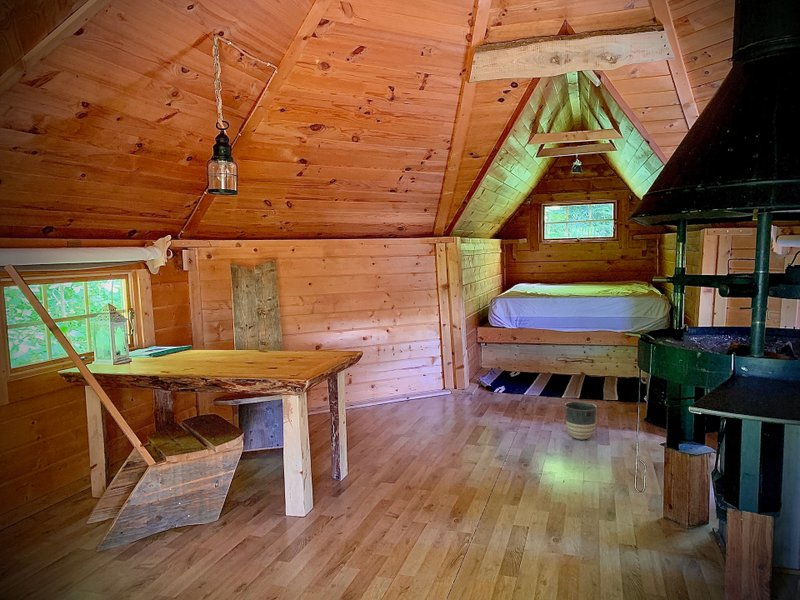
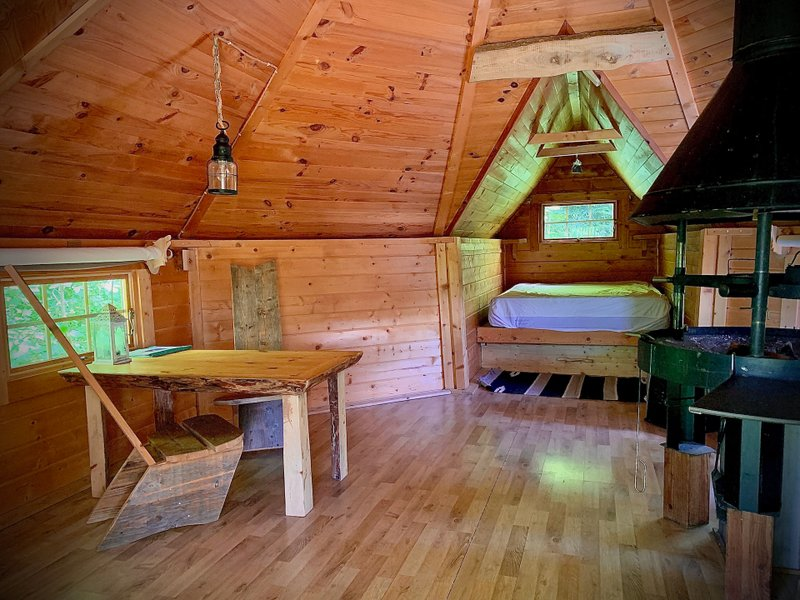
- planter [564,401,598,440]
